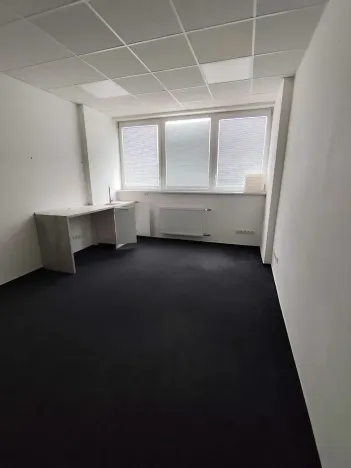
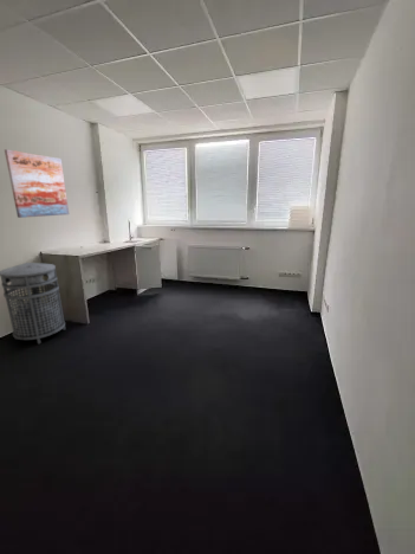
+ wall art [4,148,70,219]
+ trash can [0,262,66,346]
